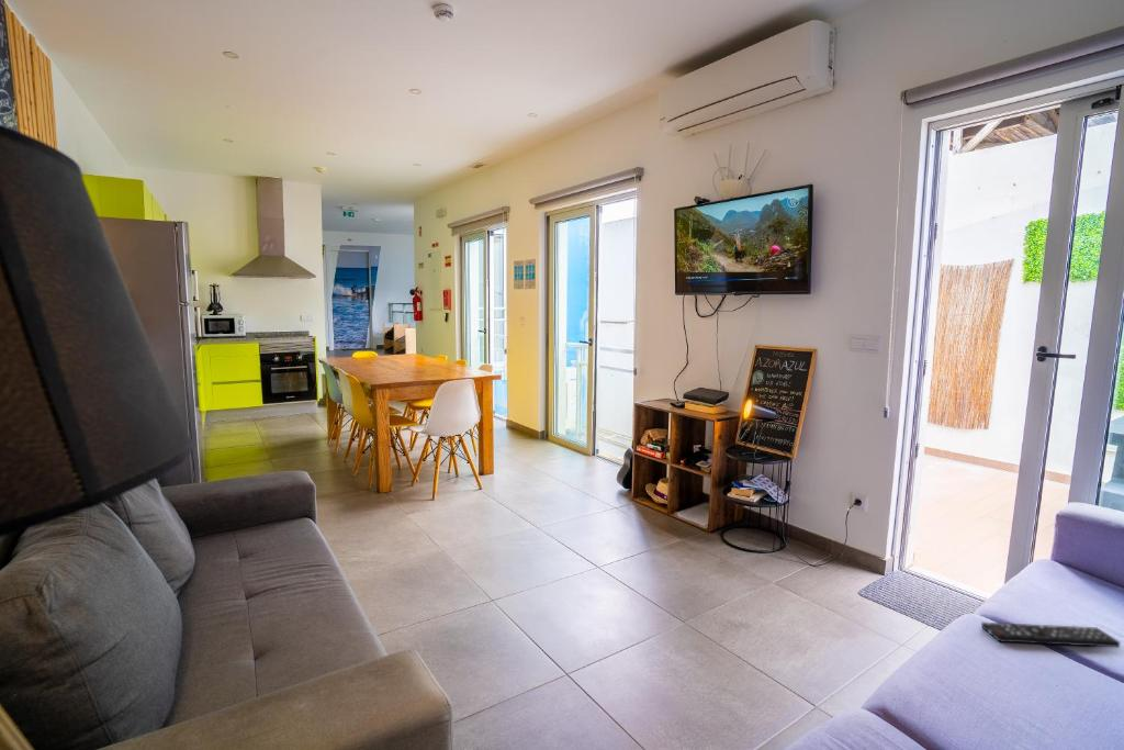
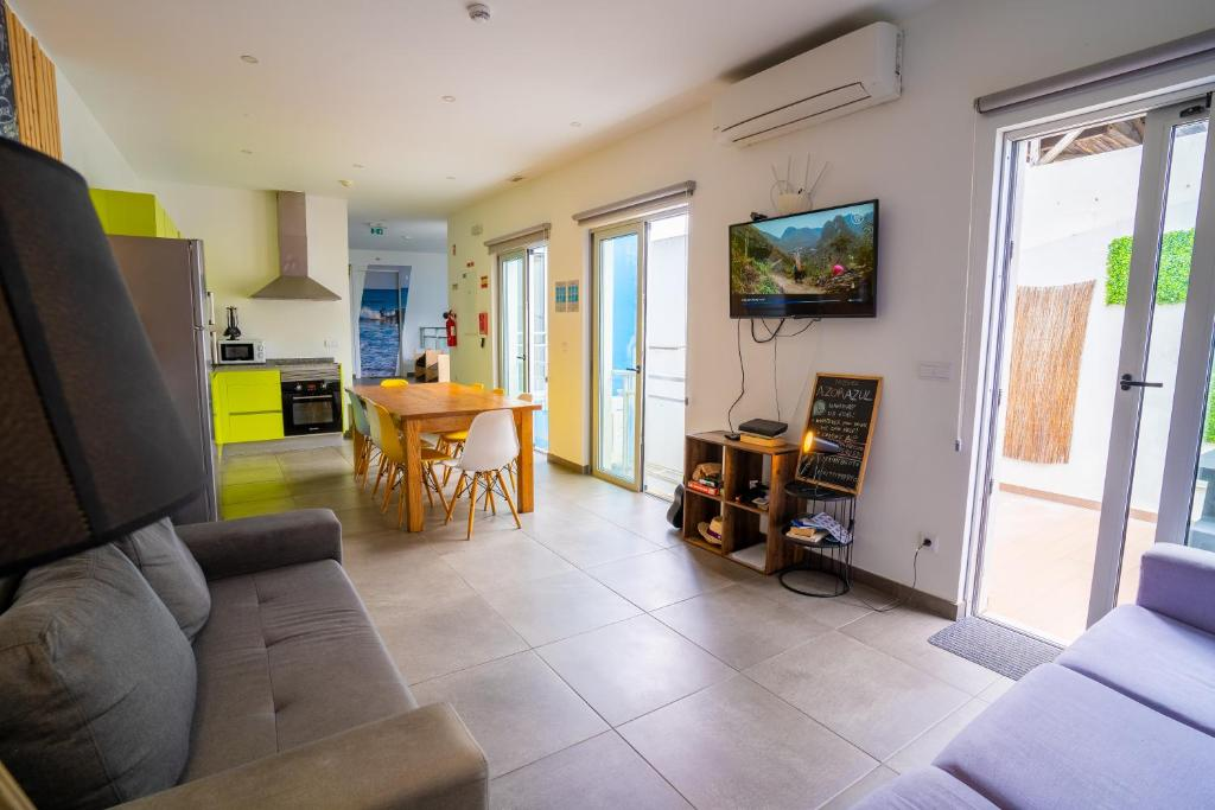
- remote control [980,622,1121,649]
